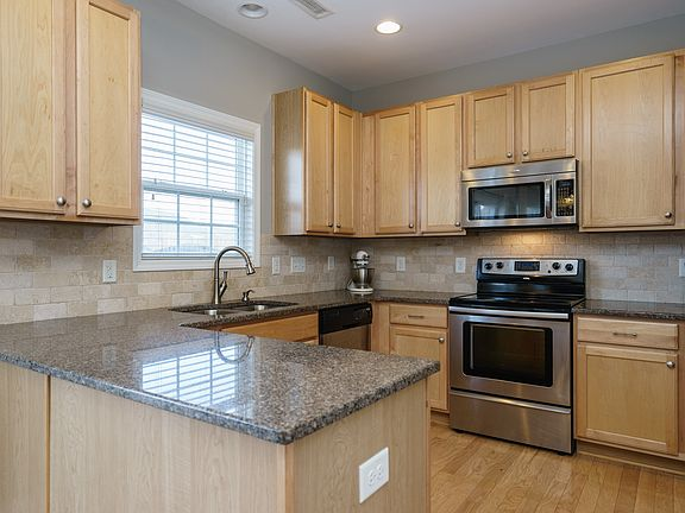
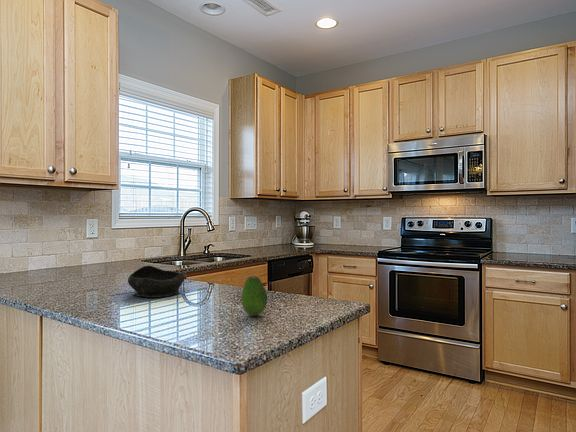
+ bowl [127,265,187,298]
+ fruit [240,275,268,317]
